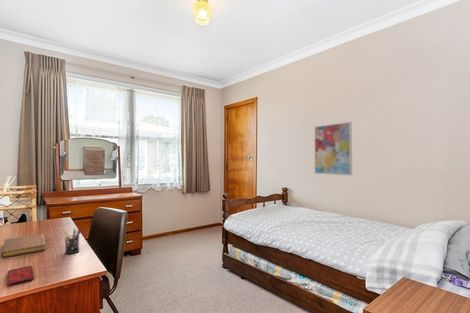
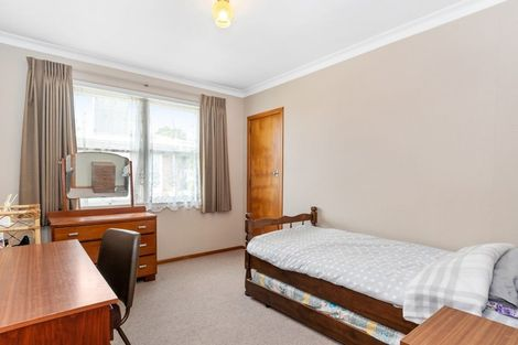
- smartphone [7,265,35,287]
- pen holder [61,225,82,255]
- wall art [313,121,353,177]
- notebook [0,233,46,258]
